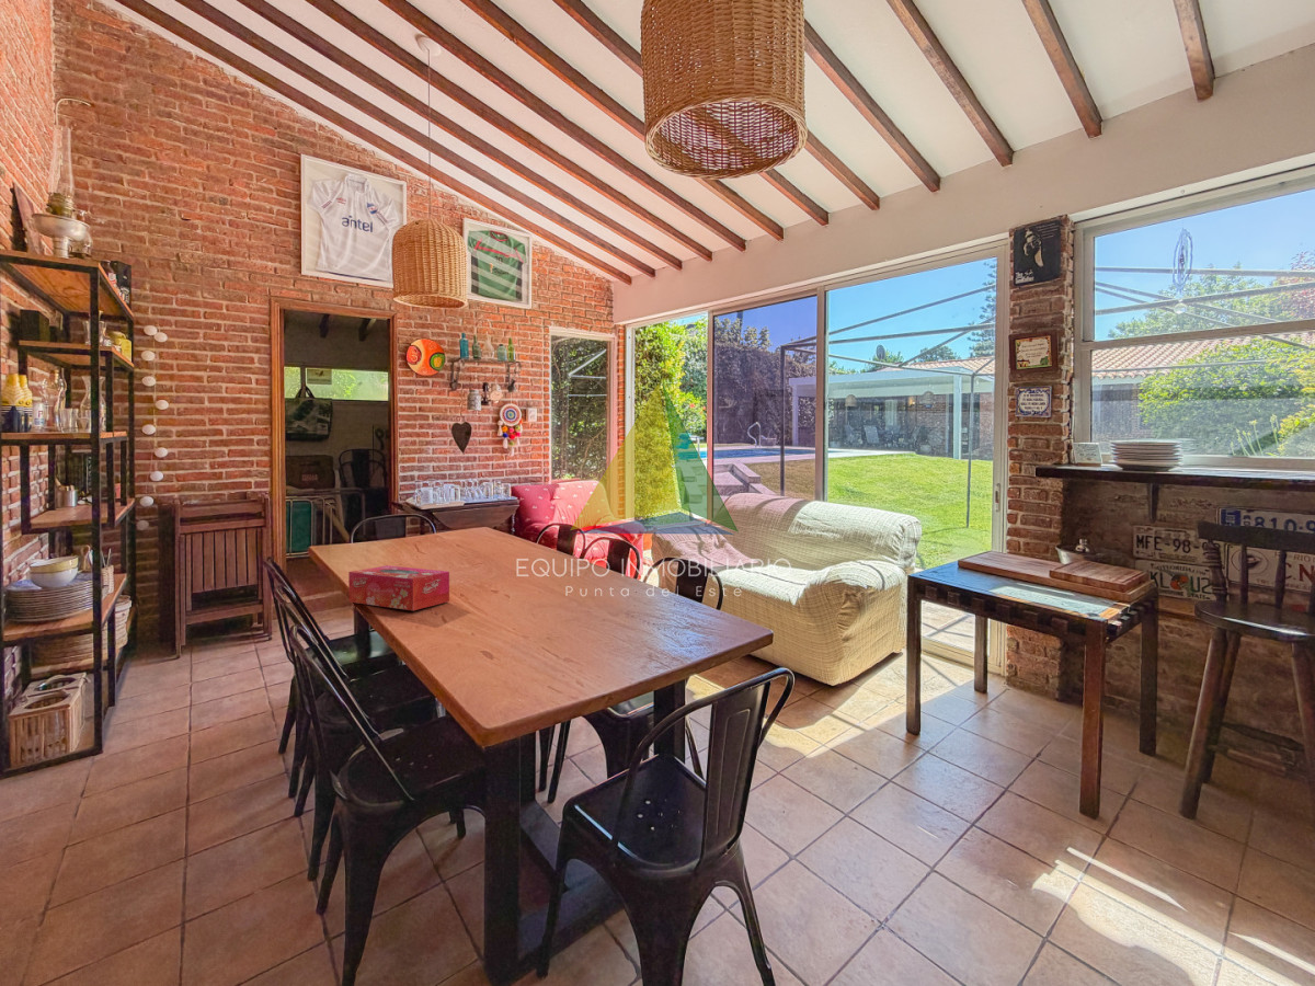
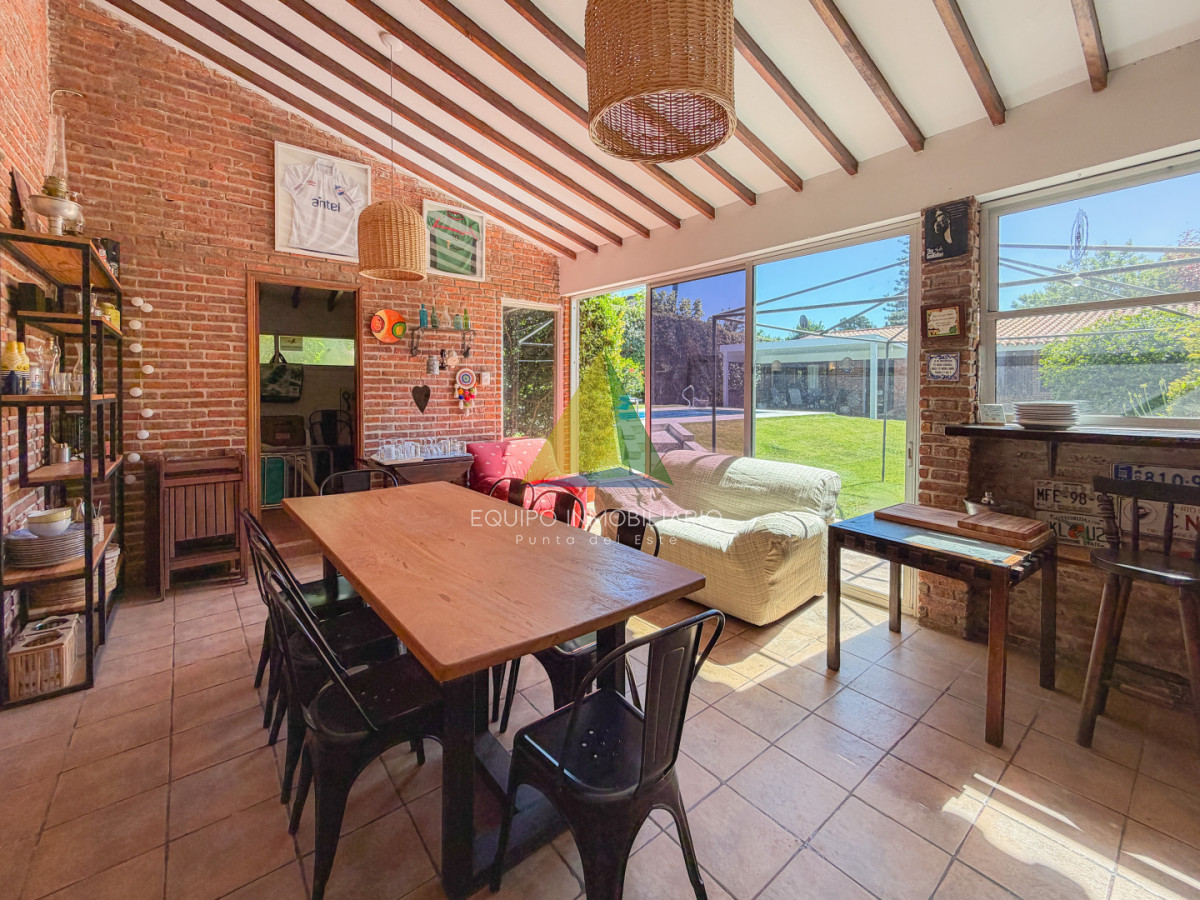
- tissue box [347,564,450,611]
